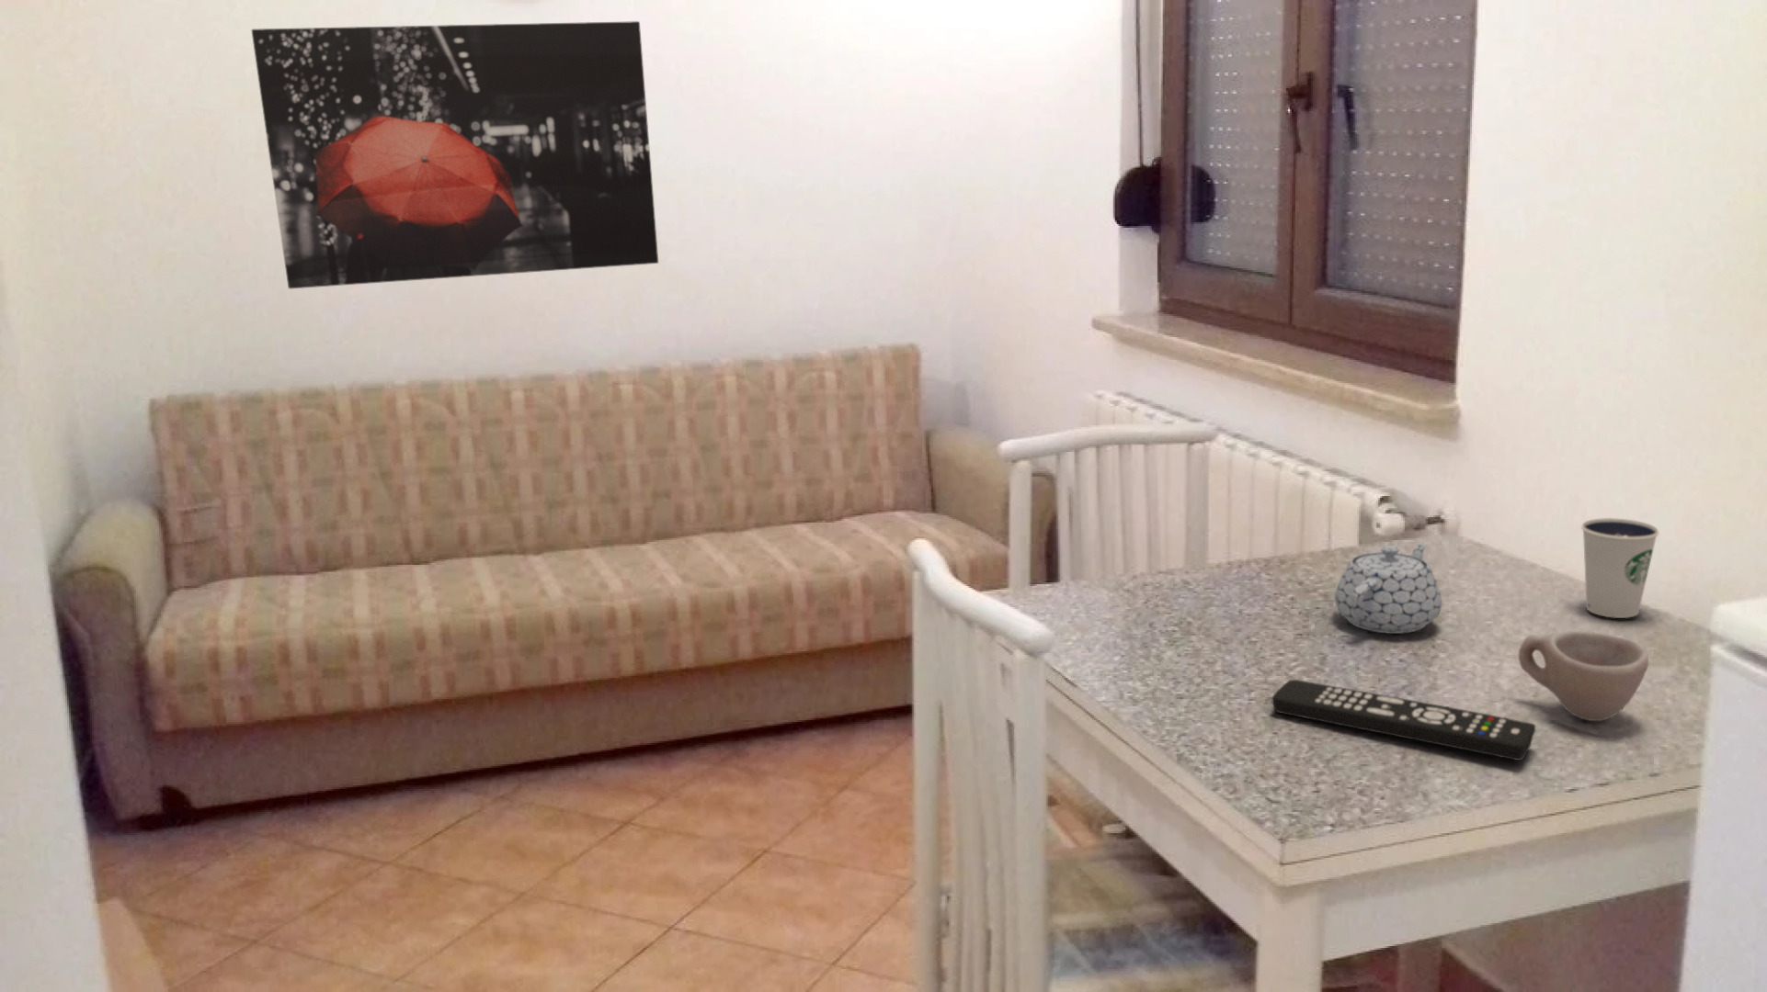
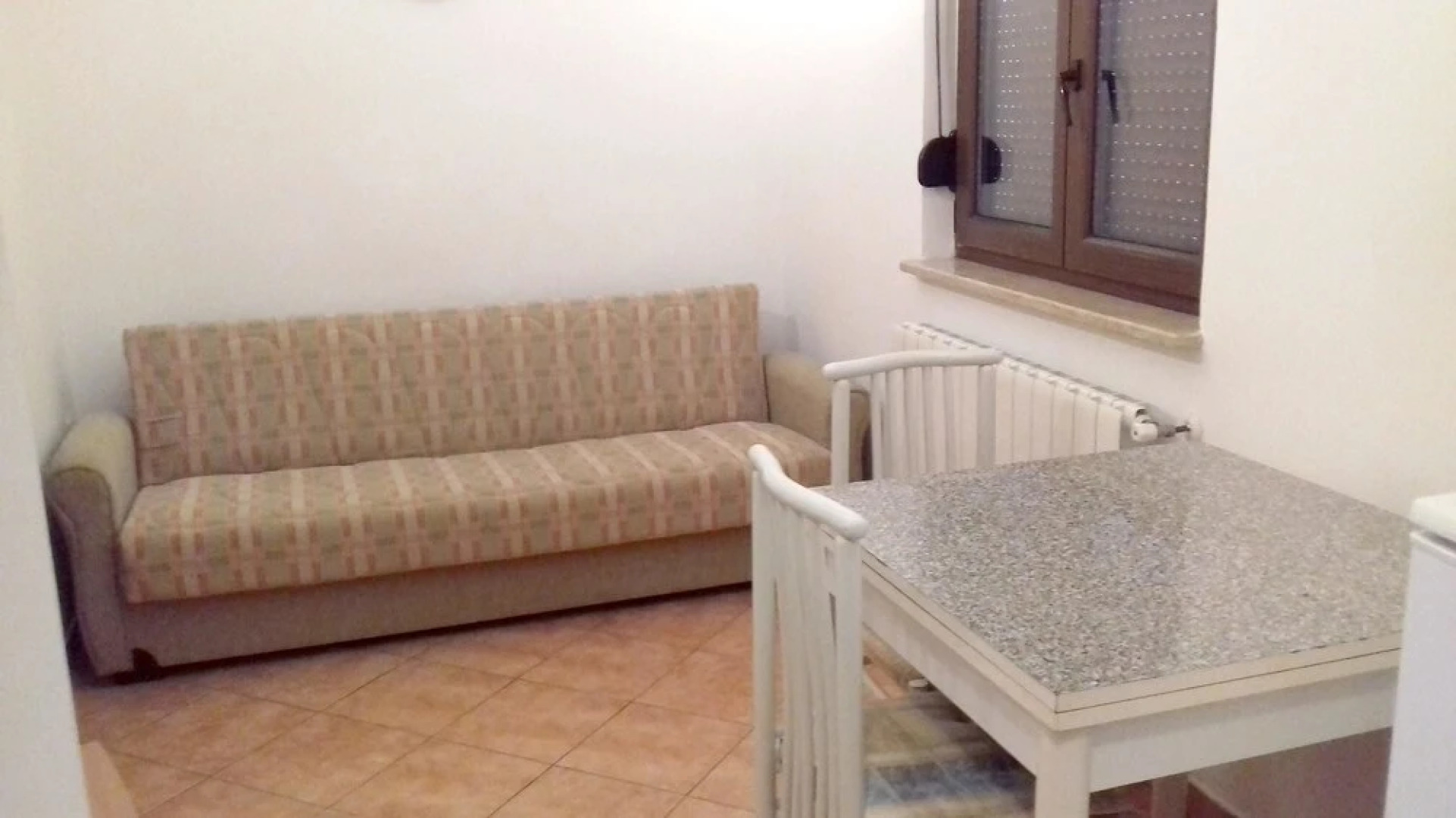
- teapot [1334,542,1443,634]
- dixie cup [1580,517,1659,618]
- wall art [251,21,659,290]
- cup [1518,631,1649,722]
- remote control [1272,679,1536,762]
